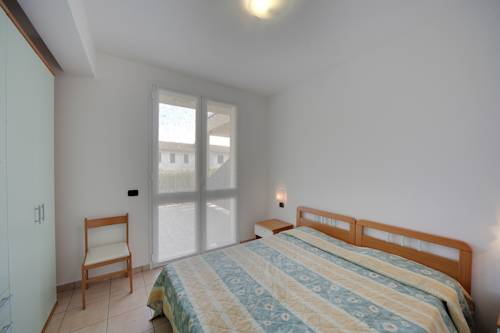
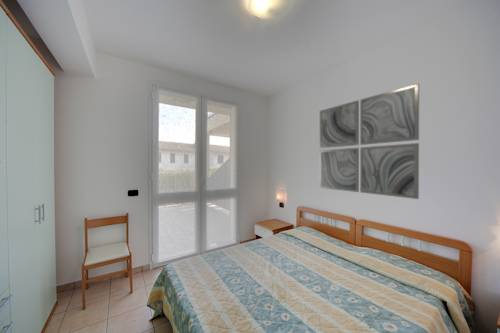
+ wall art [319,83,420,200]
